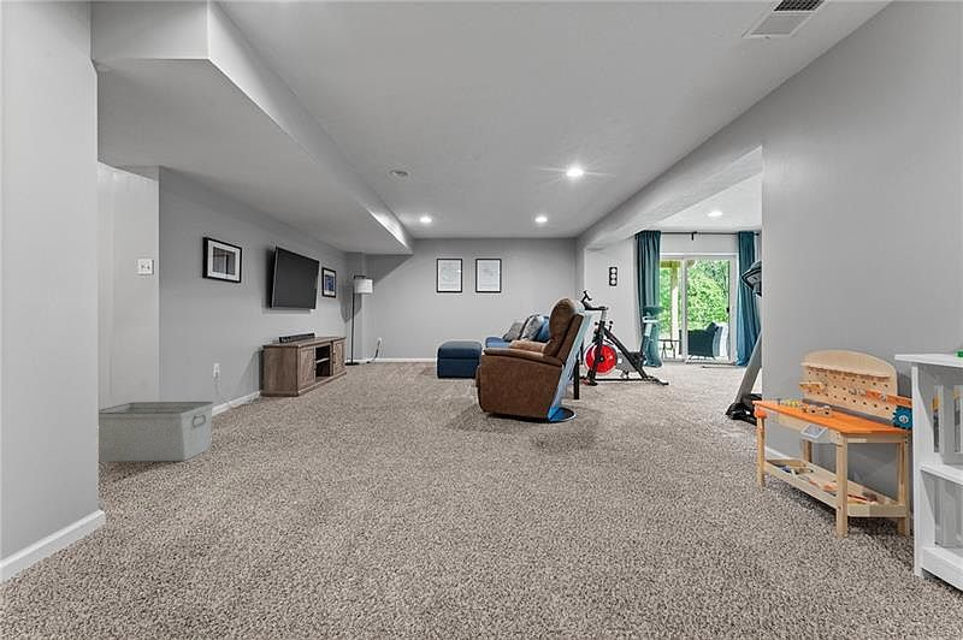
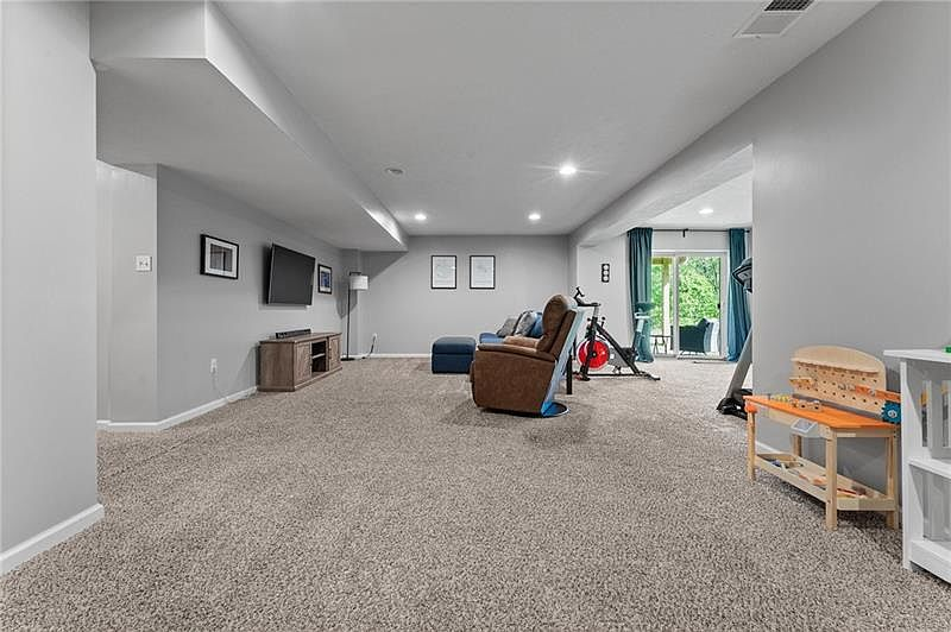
- storage bin [98,401,214,463]
